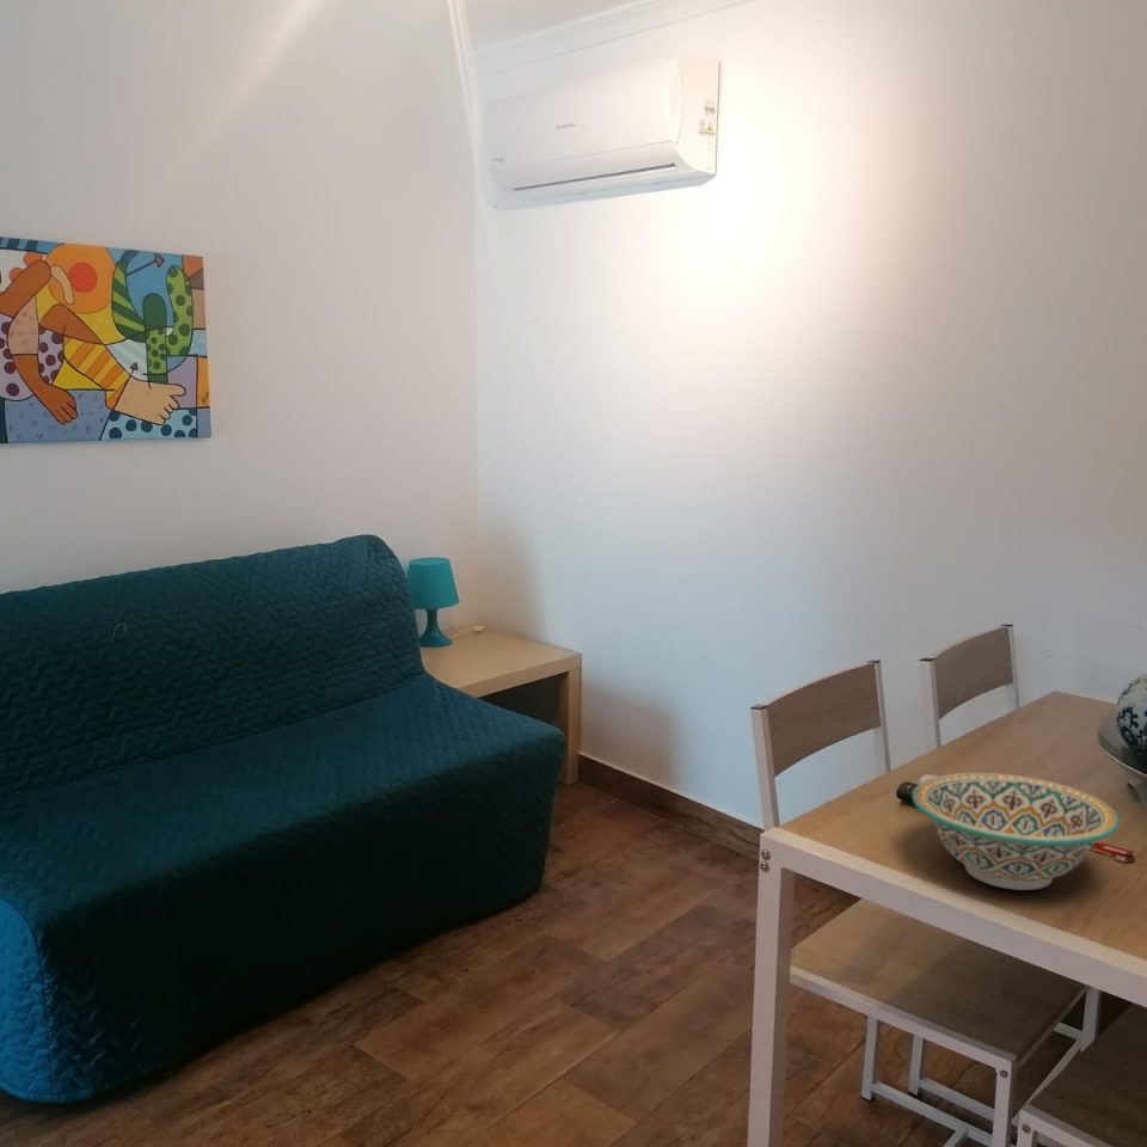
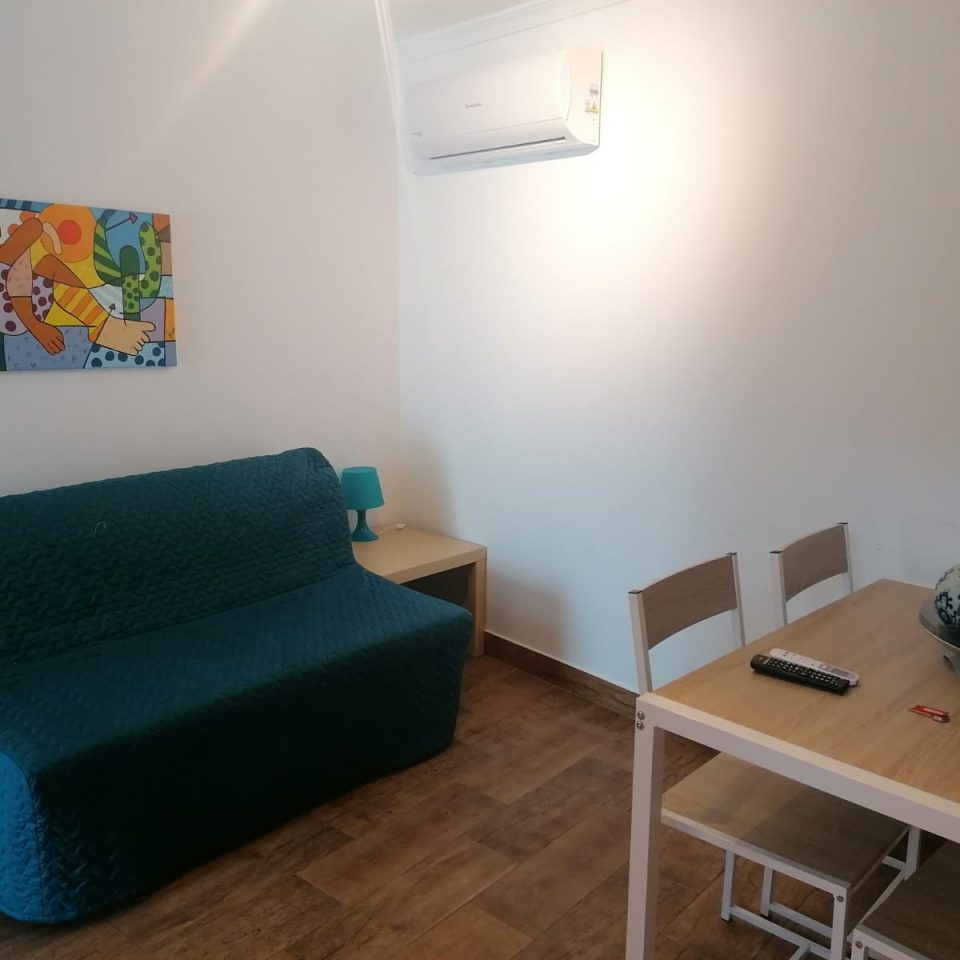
- ceramic bowl [910,772,1121,891]
